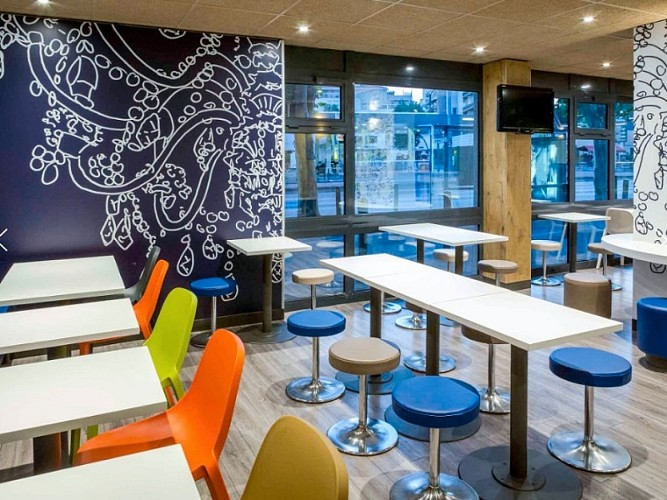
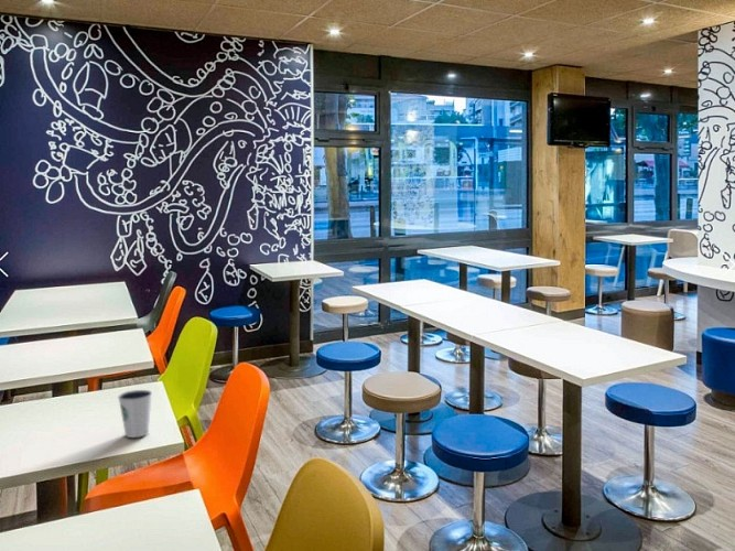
+ dixie cup [117,389,153,439]
